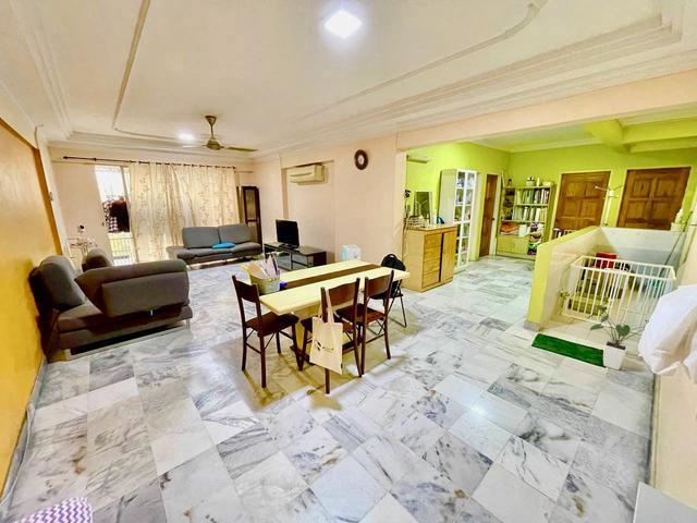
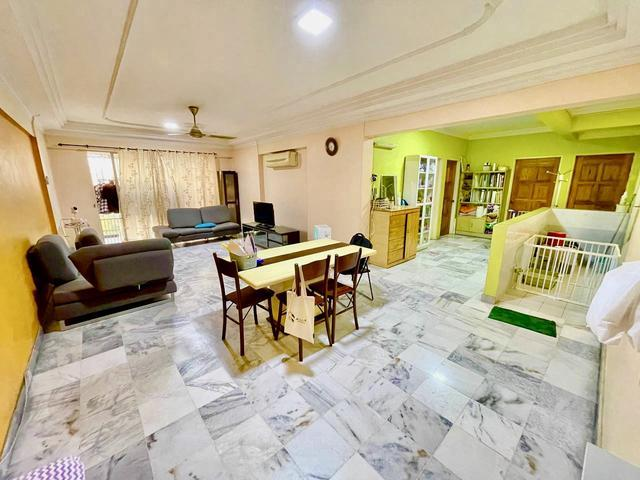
- house plant [586,304,649,370]
